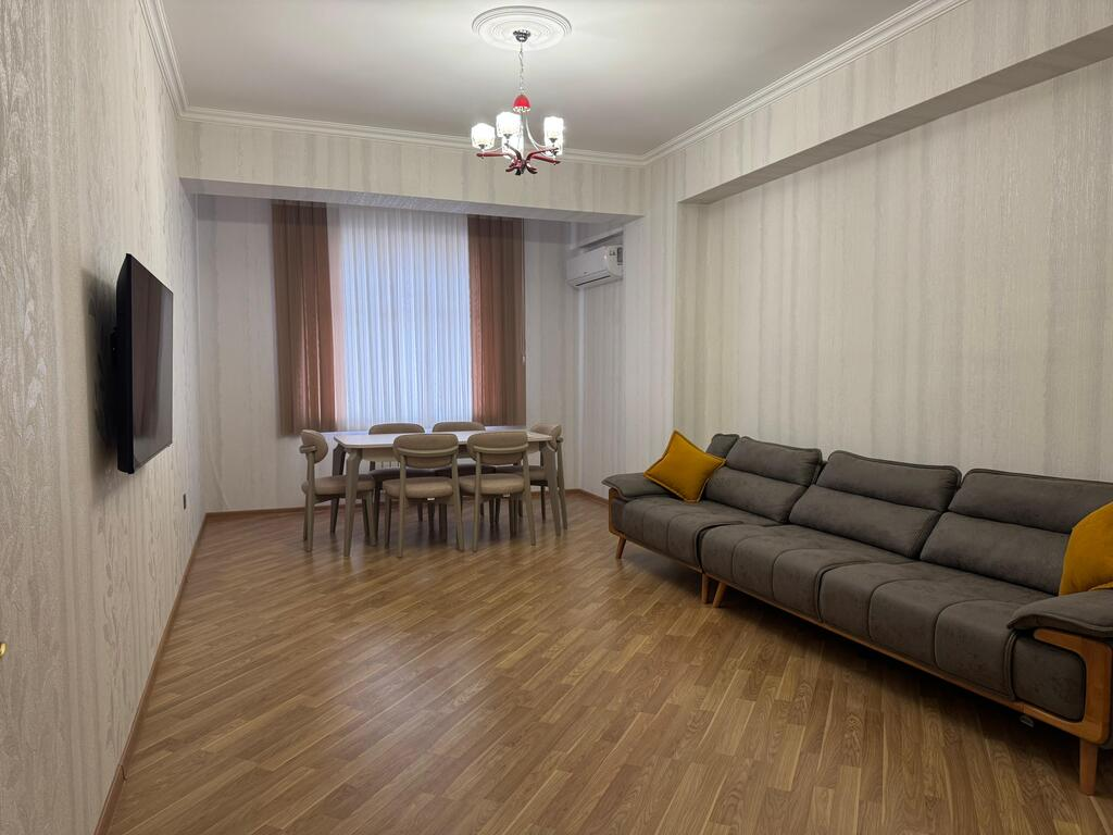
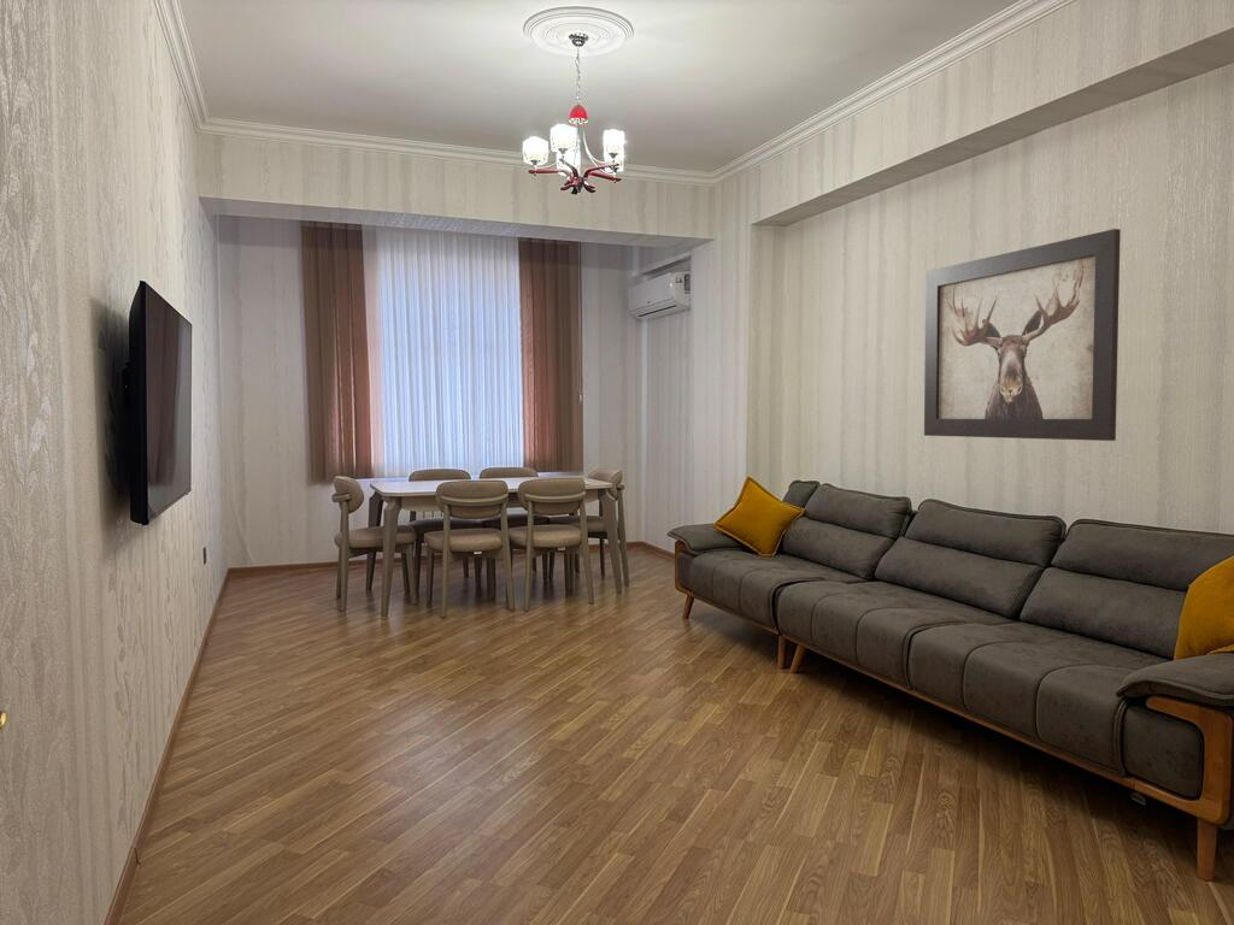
+ wall art [923,228,1122,442]
